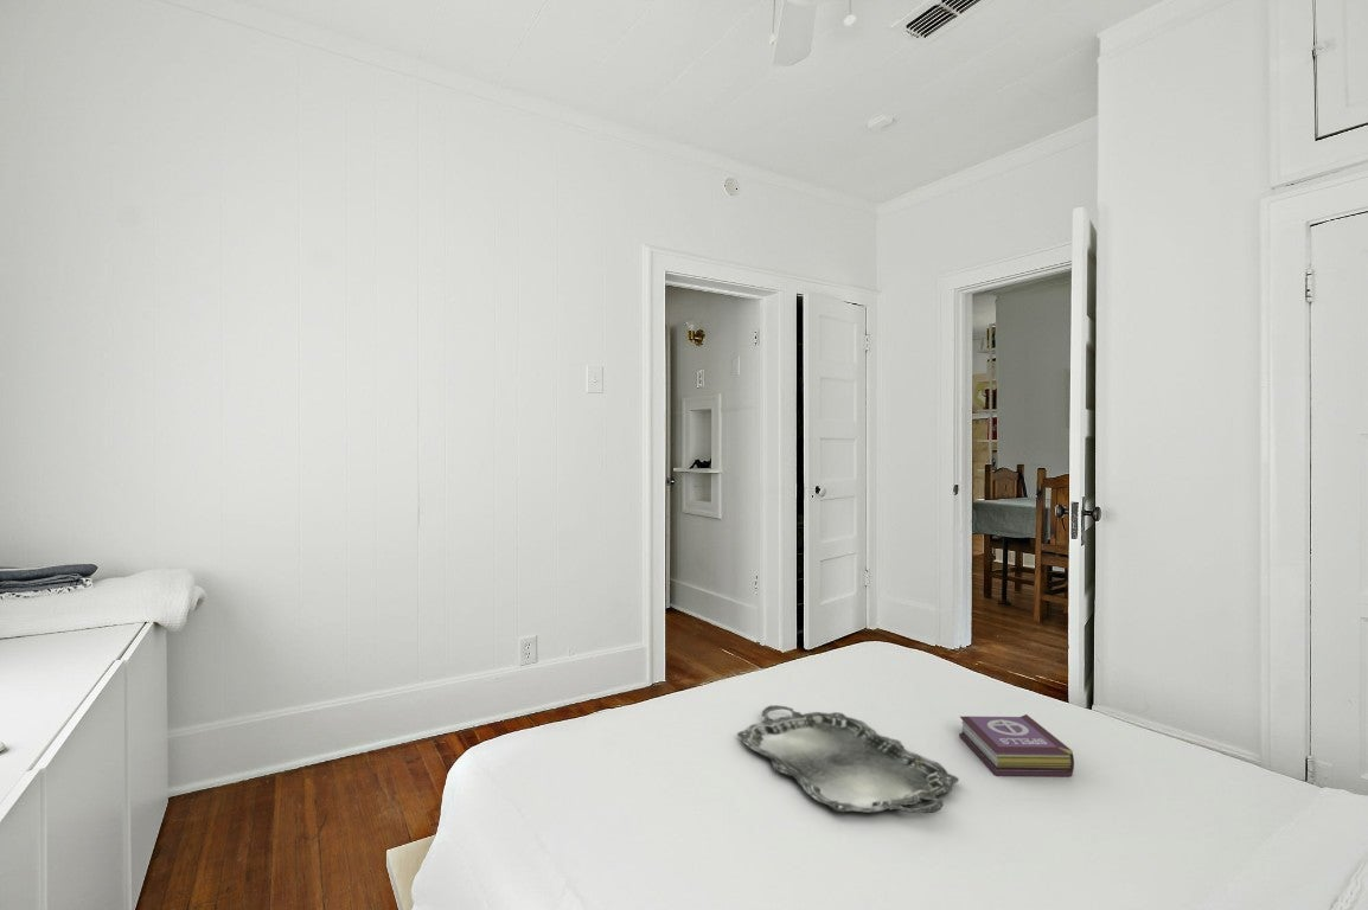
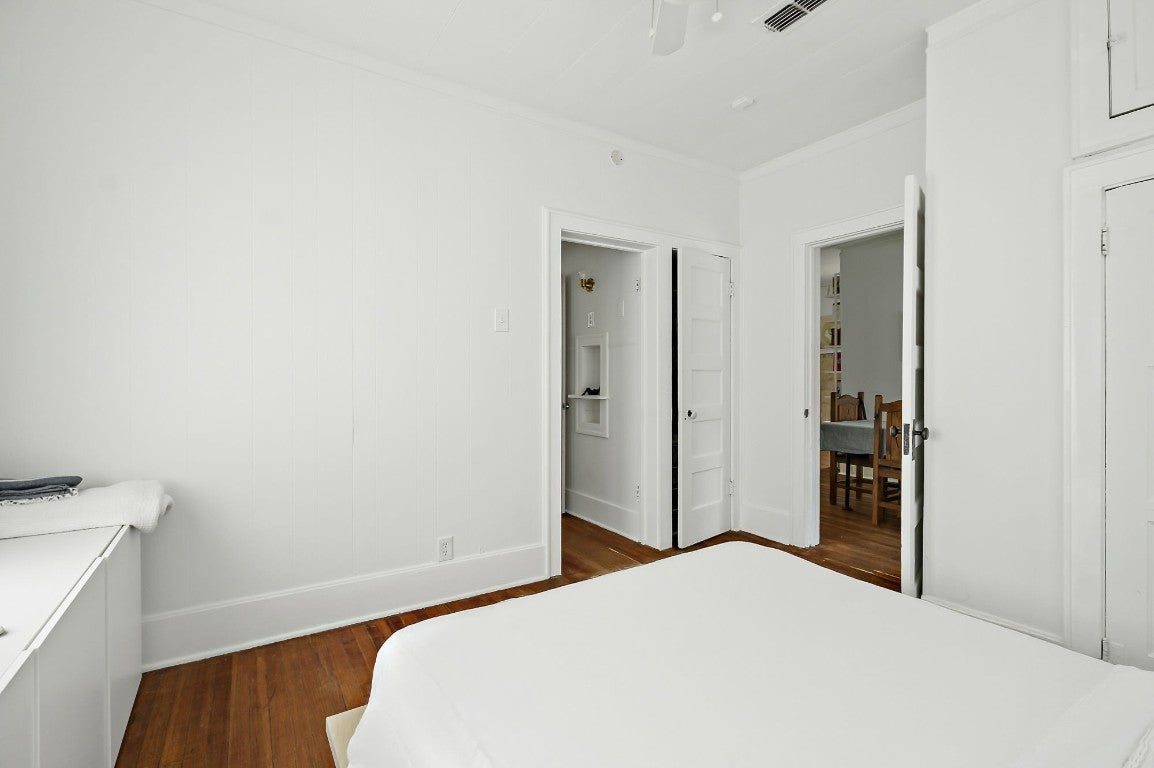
- serving tray [736,704,960,814]
- book [958,713,1075,777]
